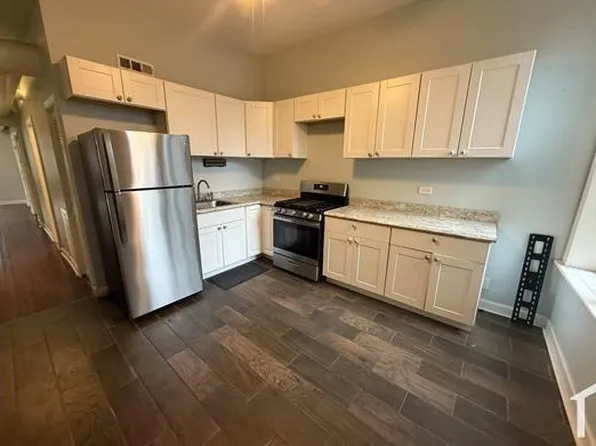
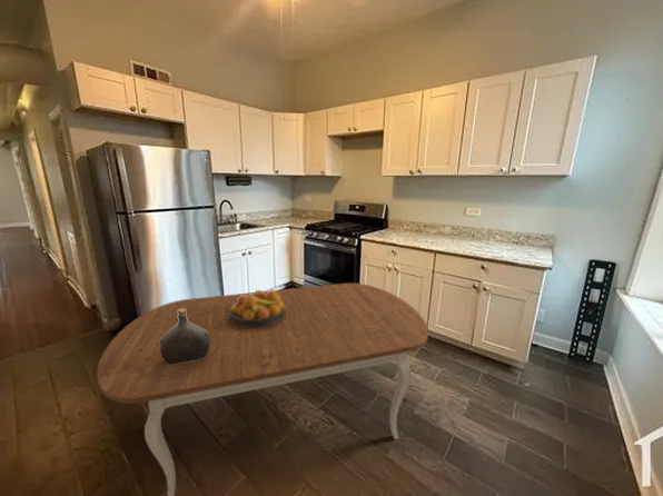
+ dining table [96,282,429,496]
+ fruit bowl [229,288,286,328]
+ water jug [160,309,210,364]
